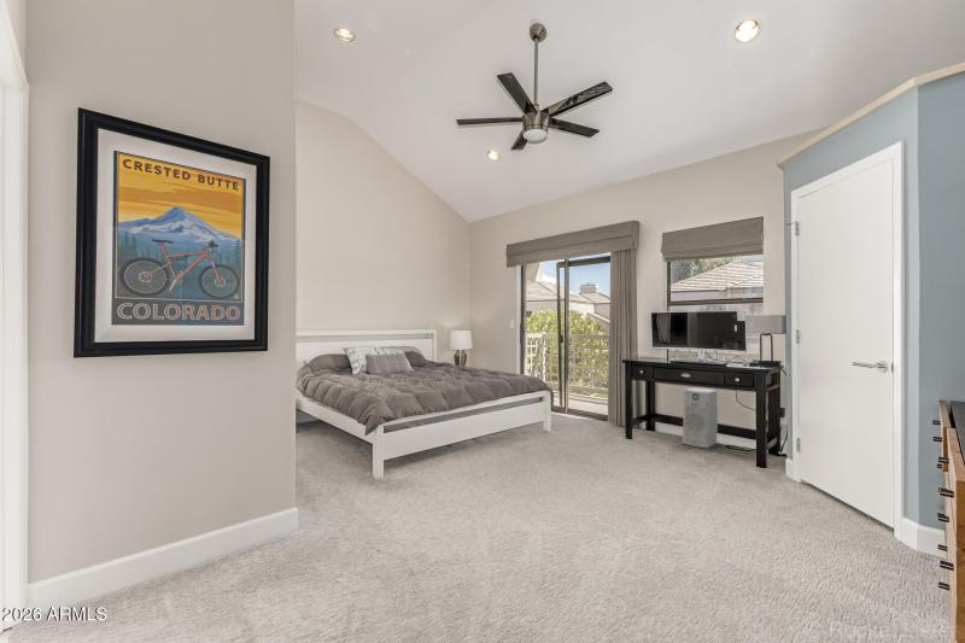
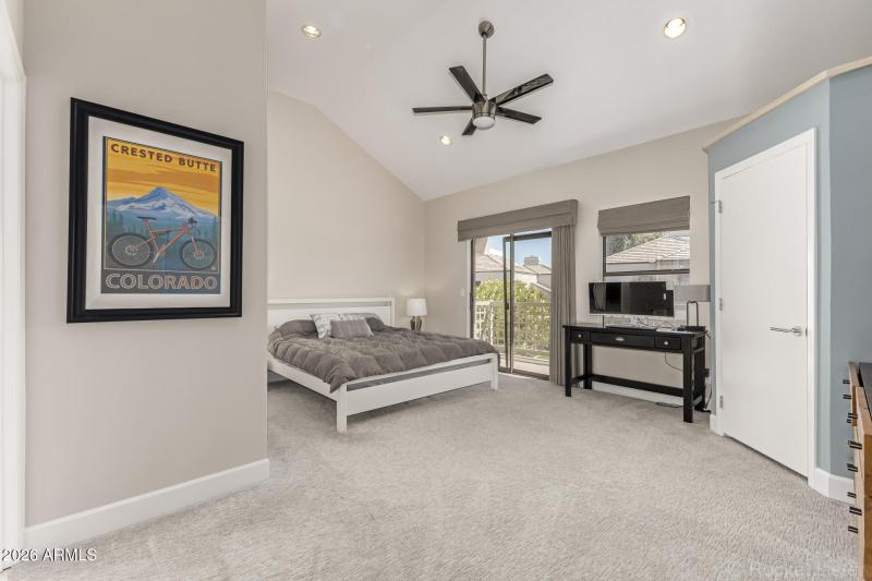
- air purifier [682,386,719,449]
